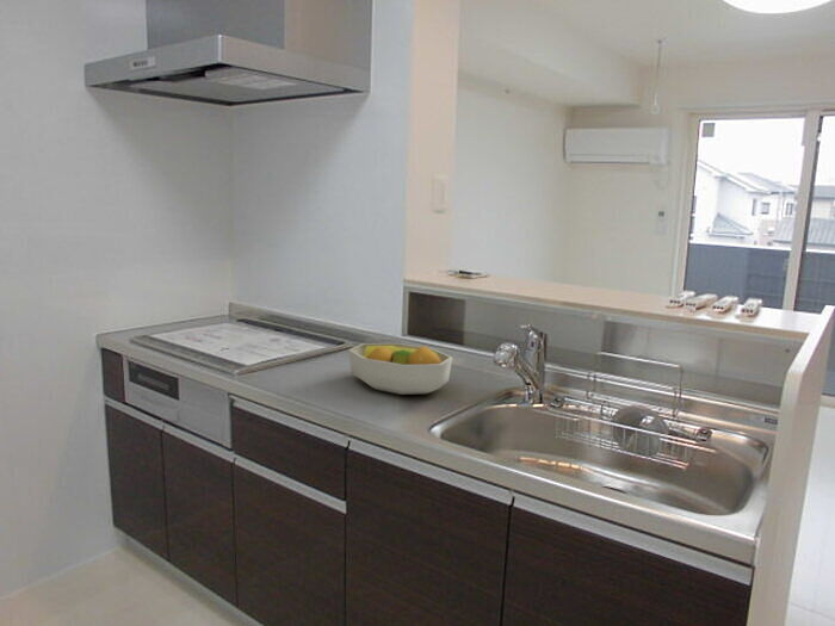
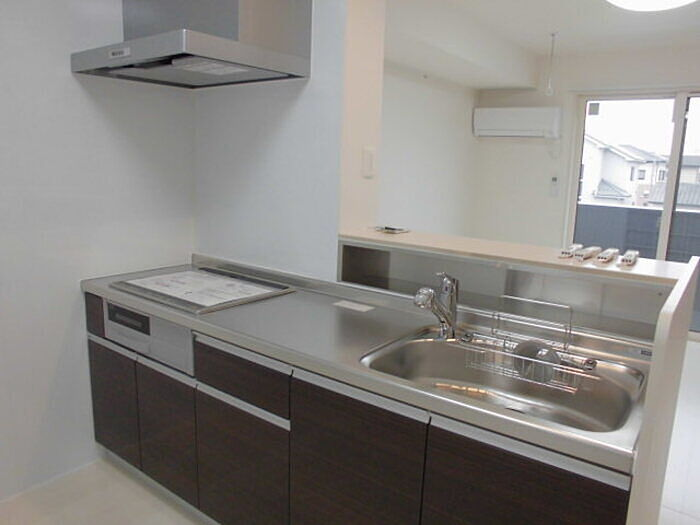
- fruit bowl [347,342,453,396]
